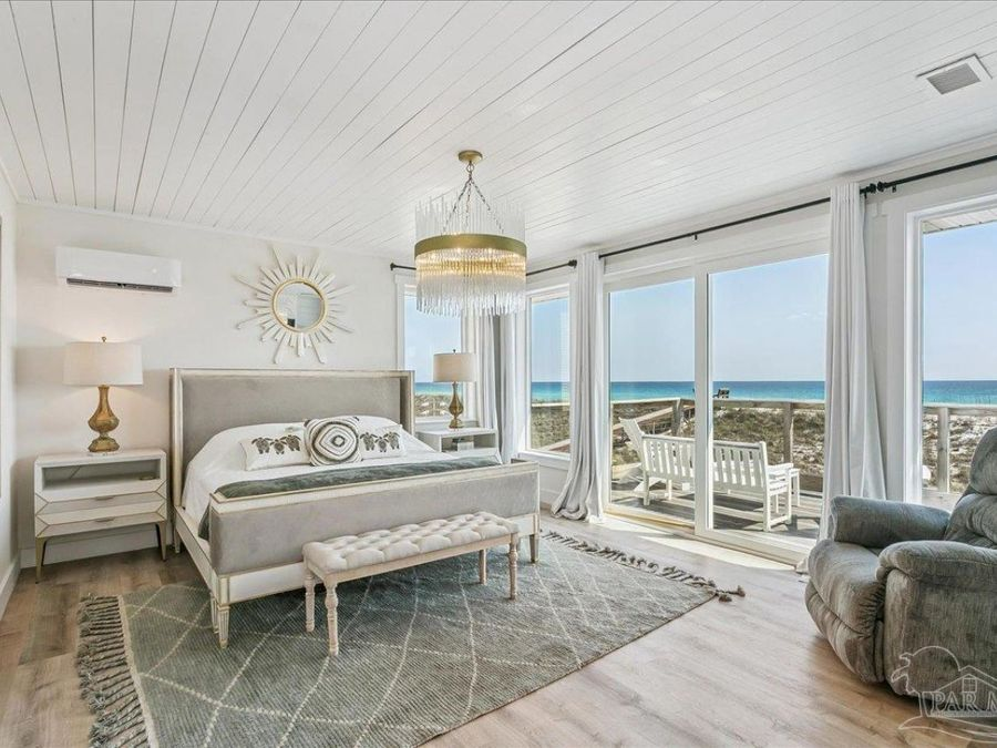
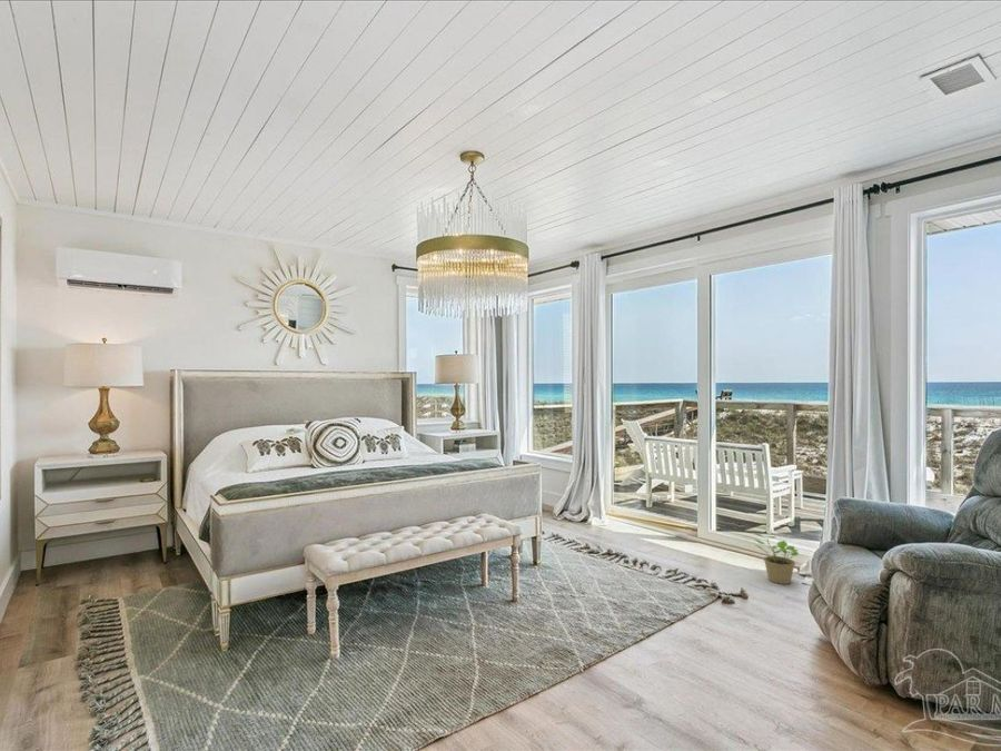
+ potted plant [753,532,800,585]
